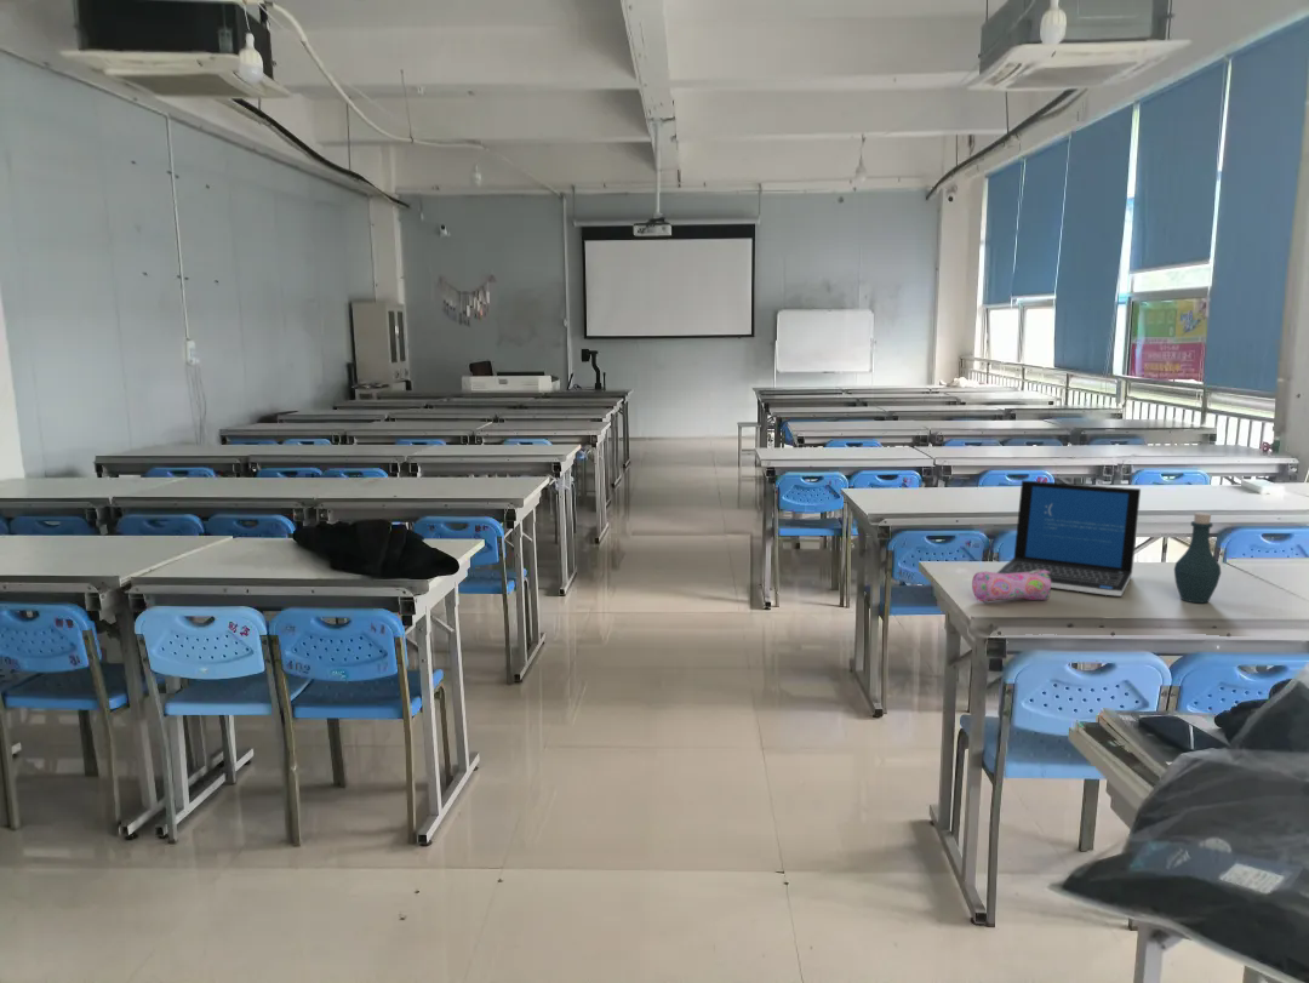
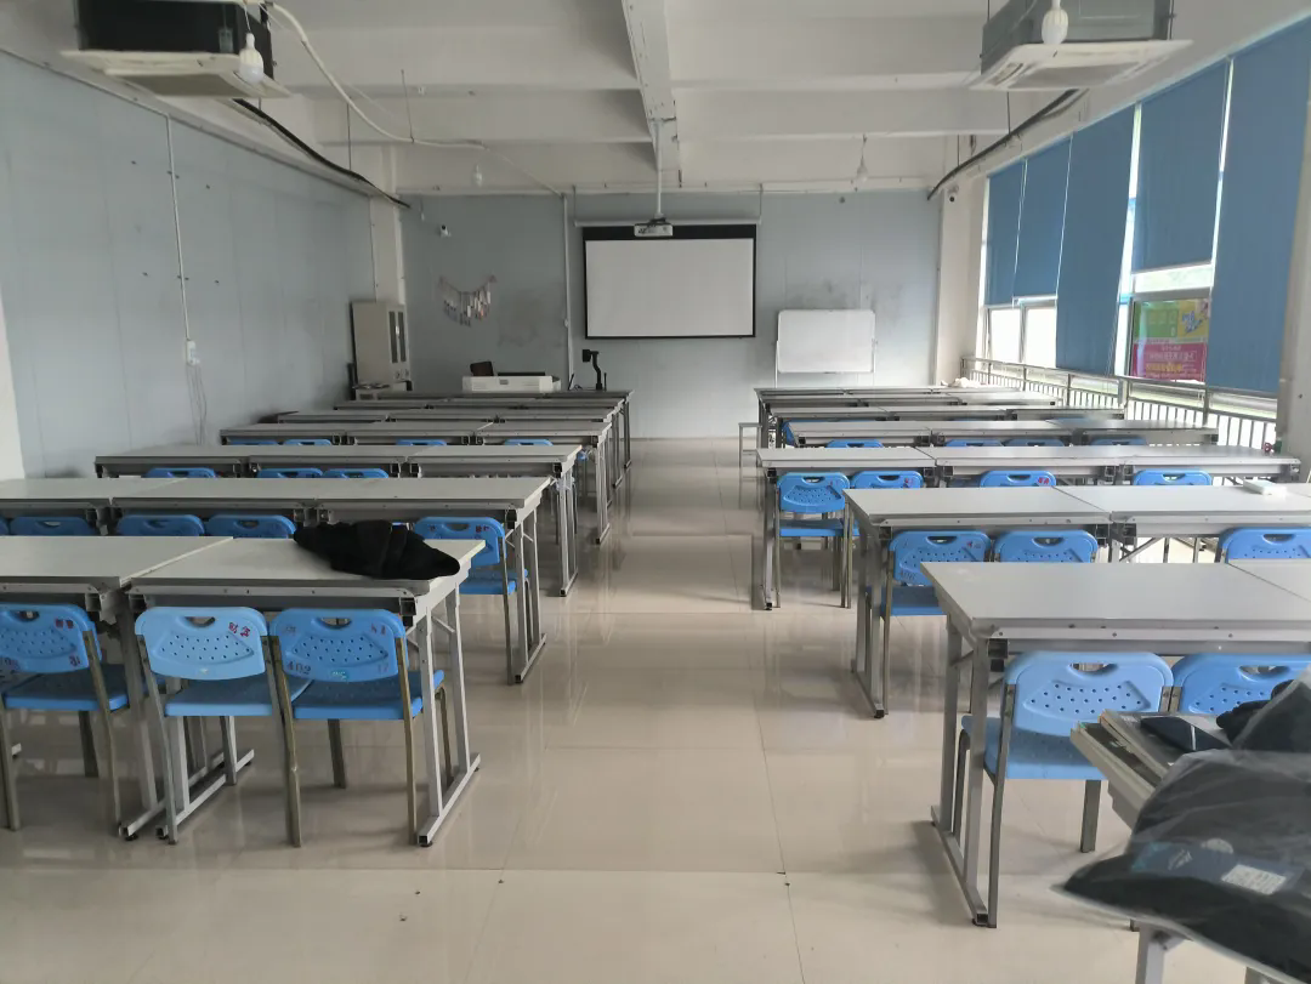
- bottle [1173,511,1222,605]
- pencil case [971,570,1052,604]
- laptop [995,479,1142,598]
